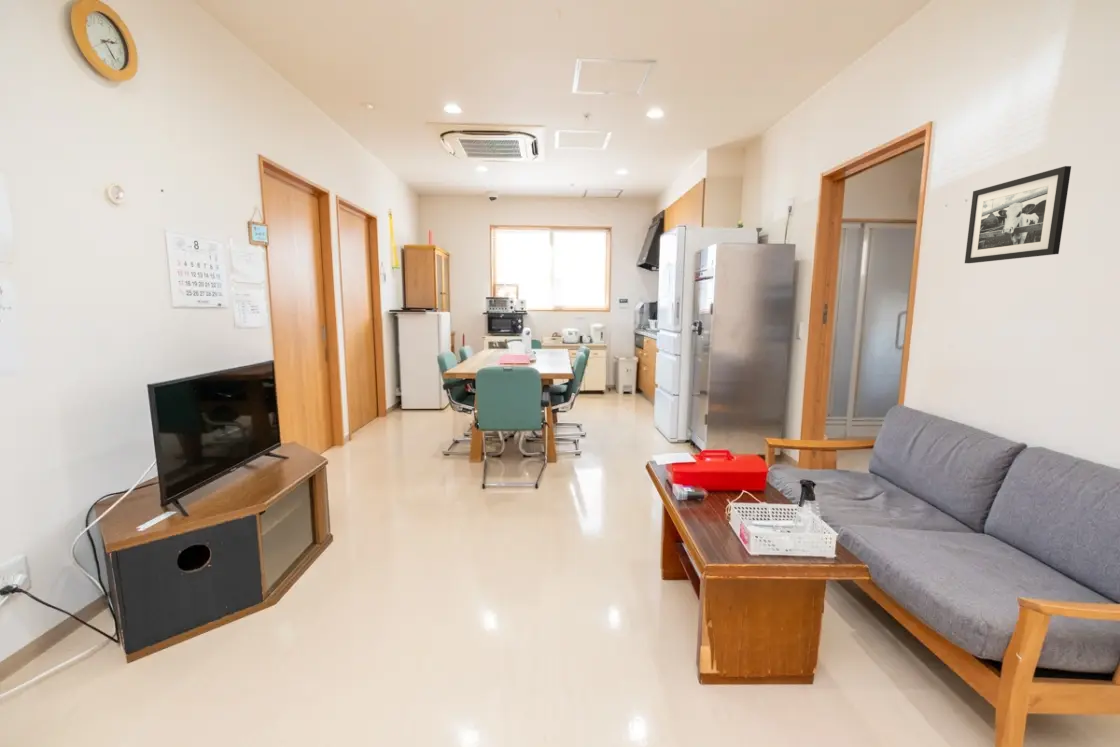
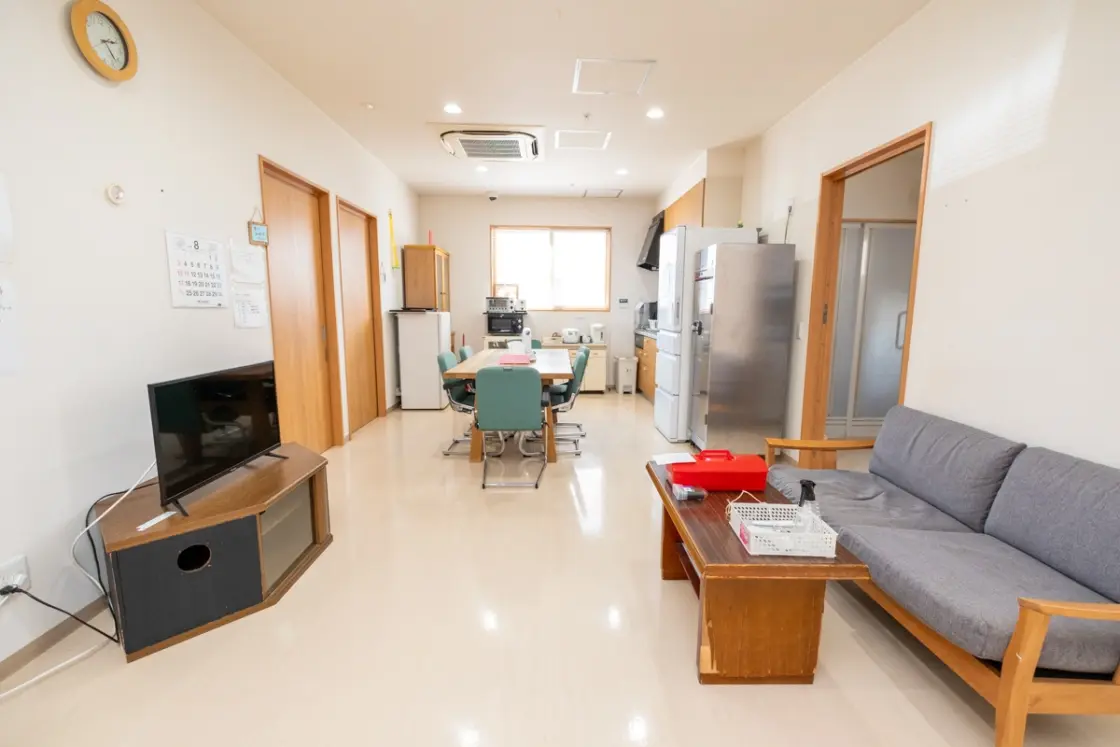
- picture frame [964,165,1072,264]
